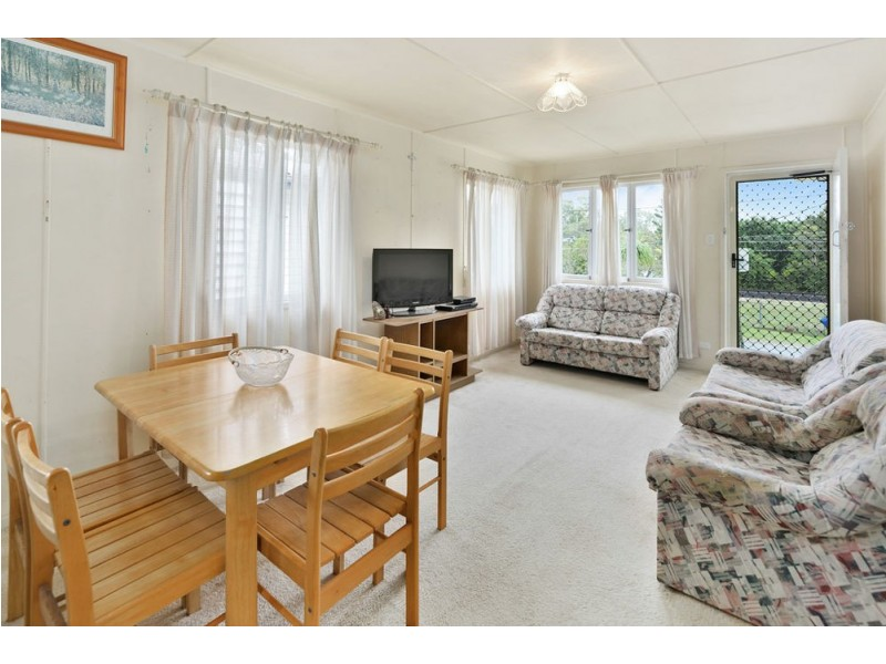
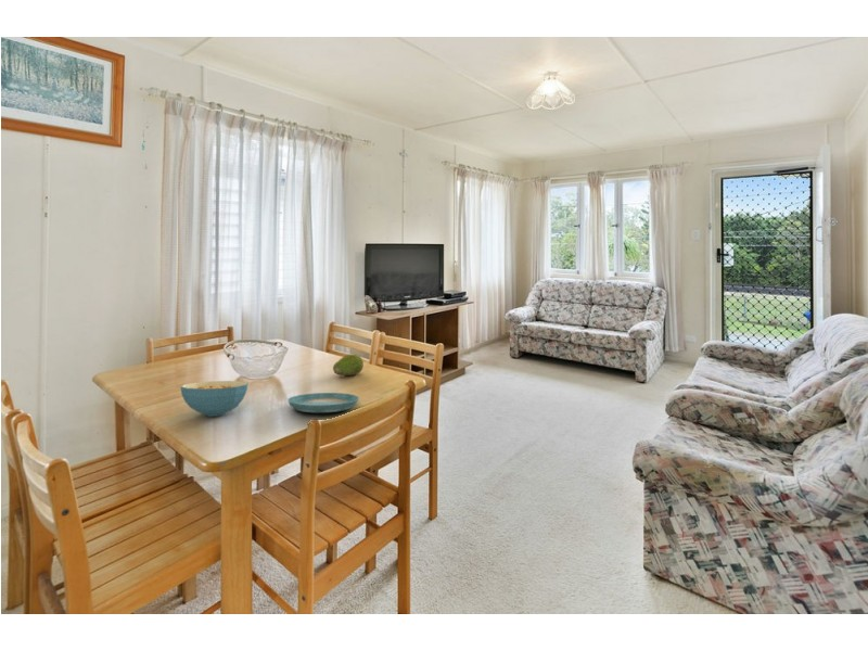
+ cereal bowl [179,380,250,418]
+ fruit [332,353,365,376]
+ saucer [286,392,360,413]
